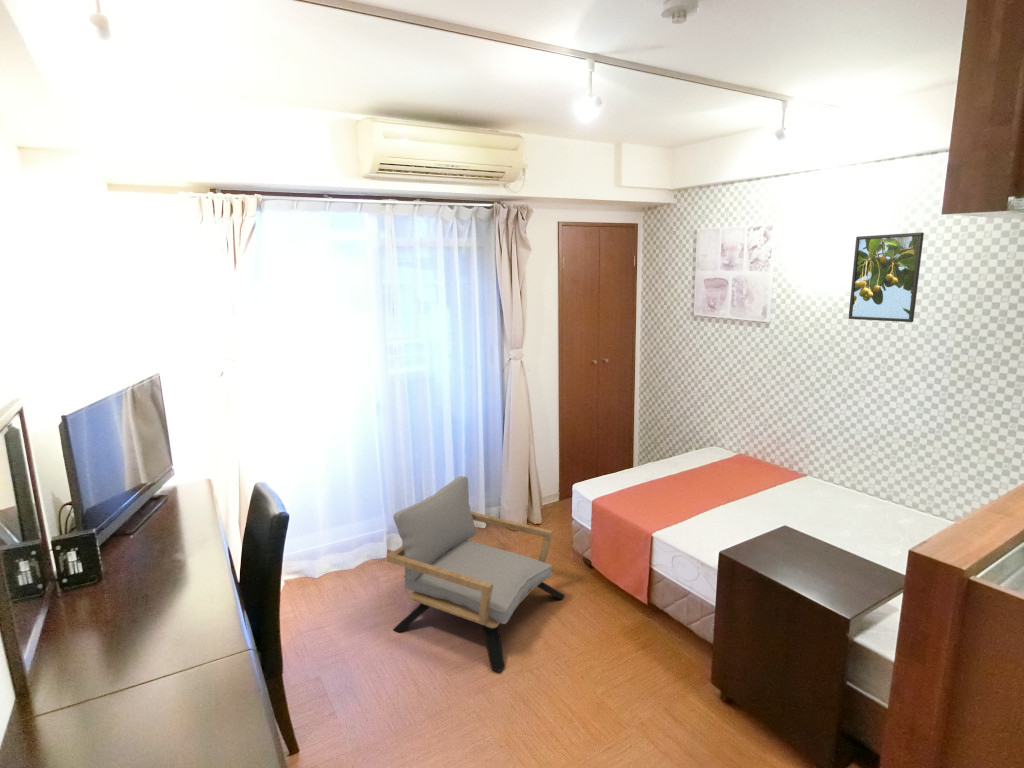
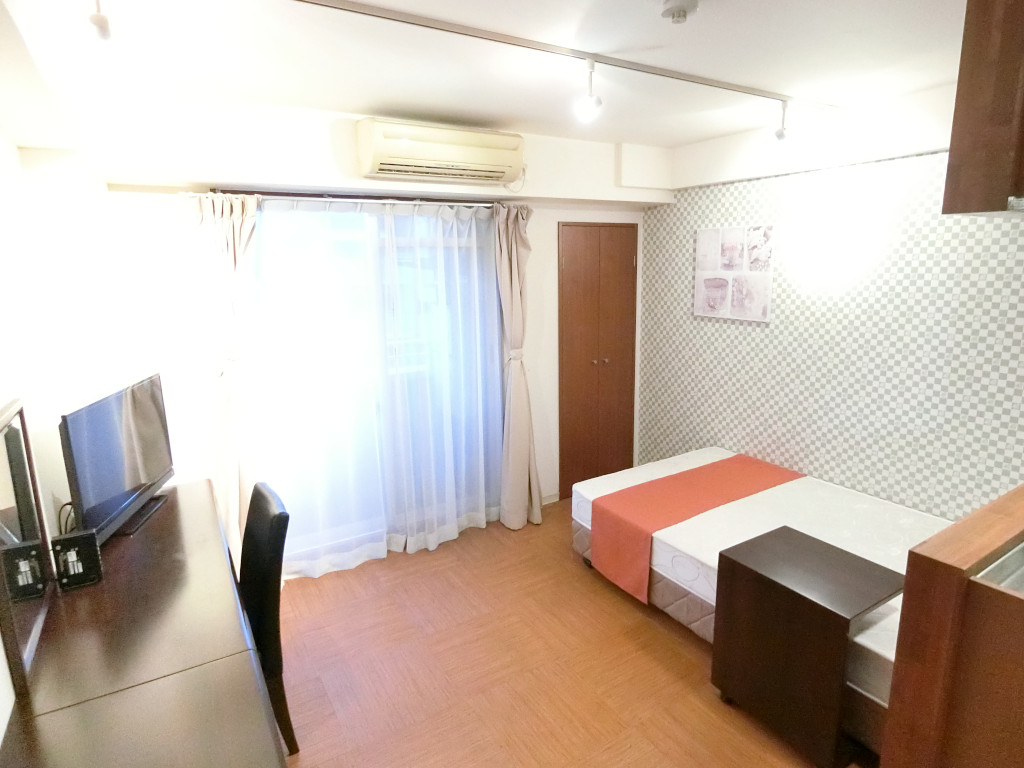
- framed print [847,232,925,323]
- armchair [386,475,566,673]
